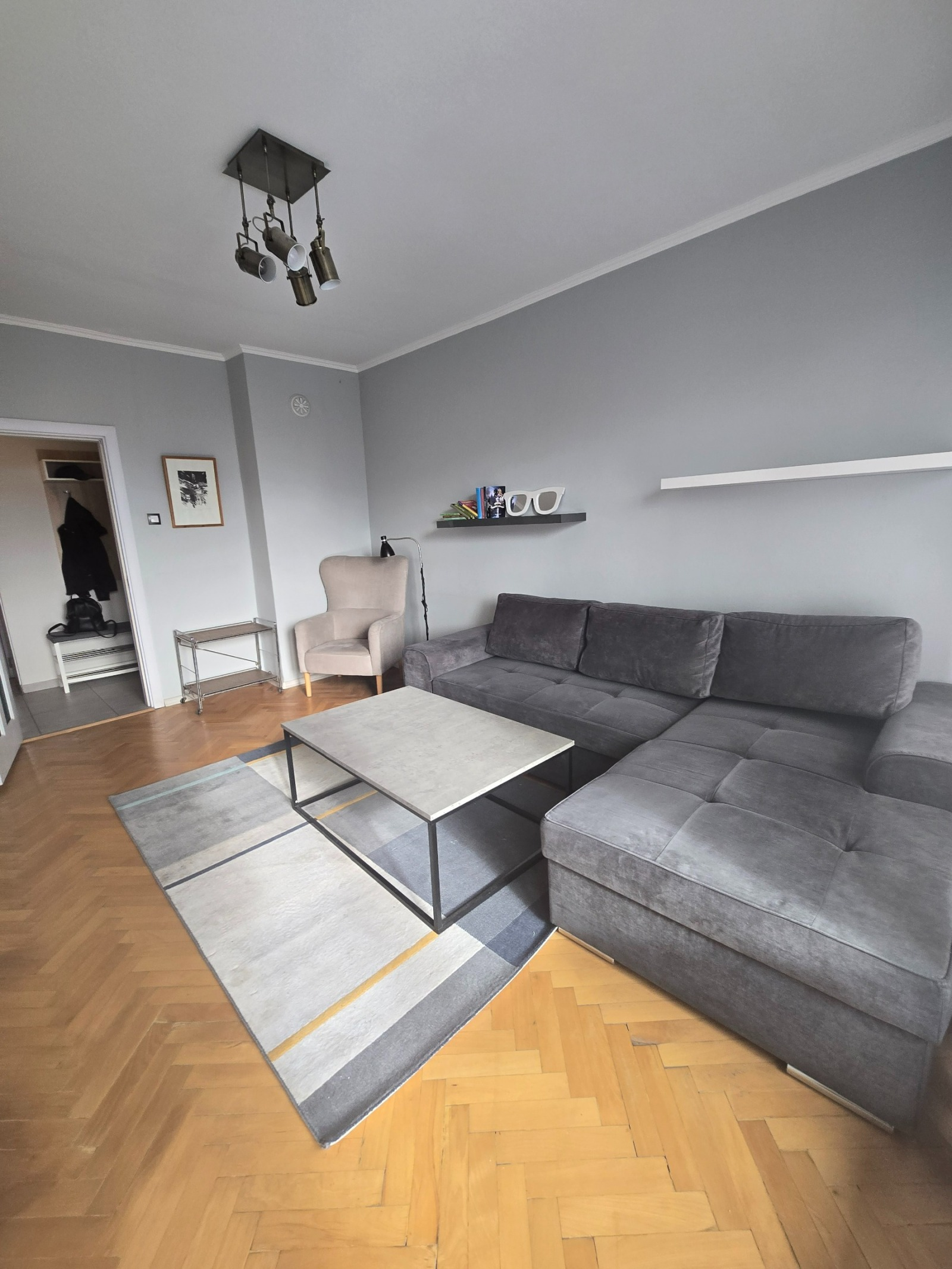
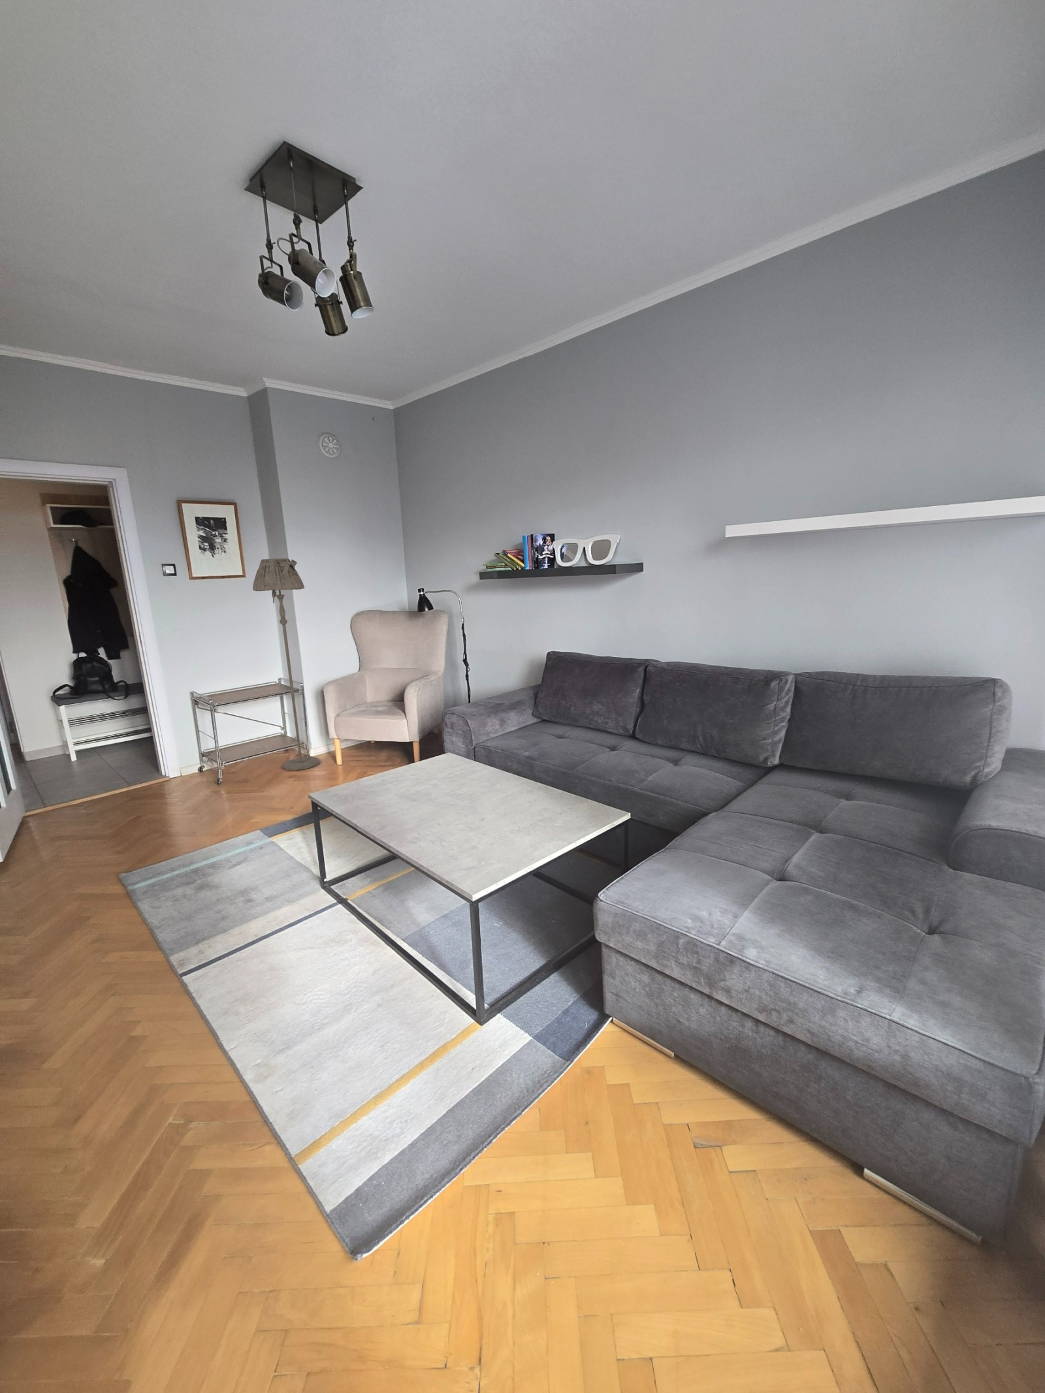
+ floor lamp [252,558,321,771]
